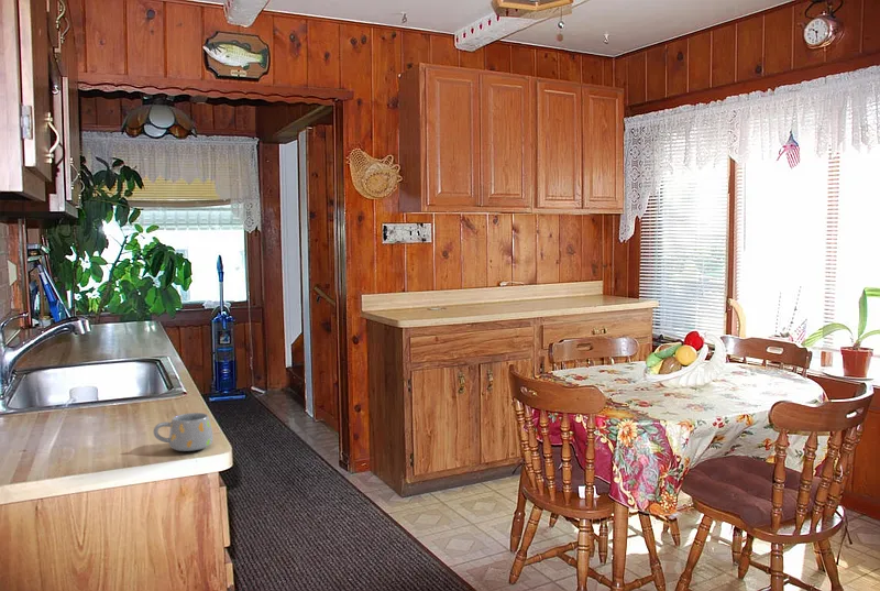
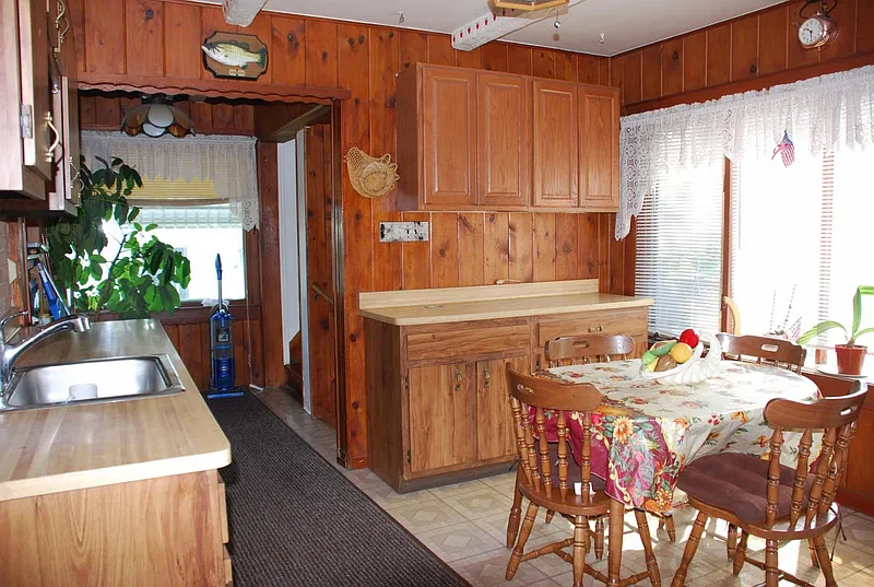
- mug [152,412,215,452]
